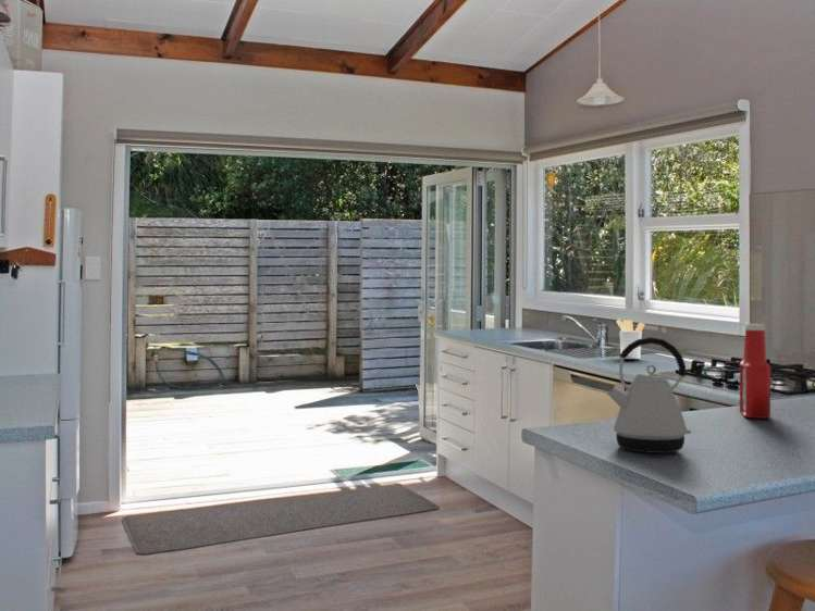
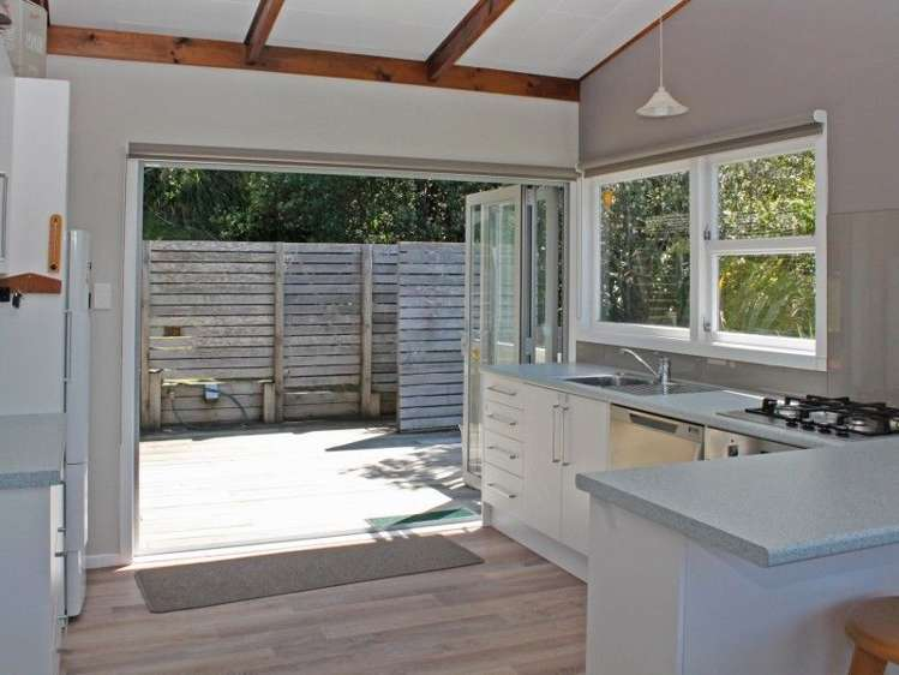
- soap bottle [739,323,771,420]
- kettle [605,336,692,454]
- utensil holder [616,319,646,360]
